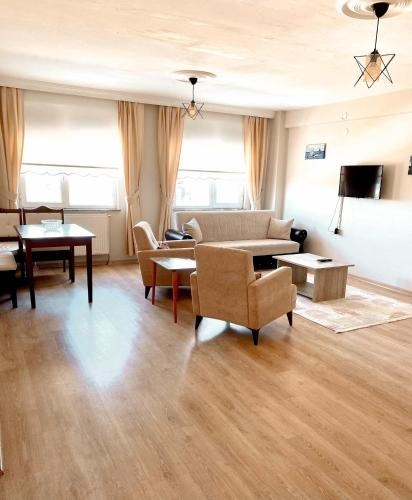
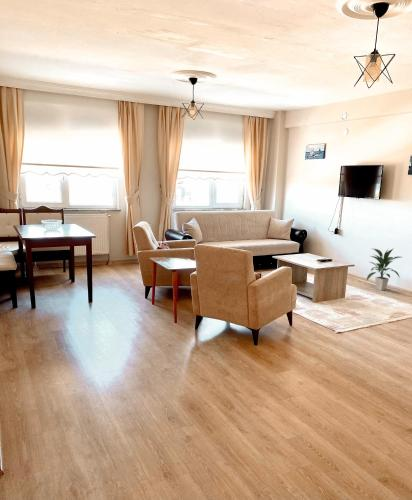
+ indoor plant [365,247,402,291]
